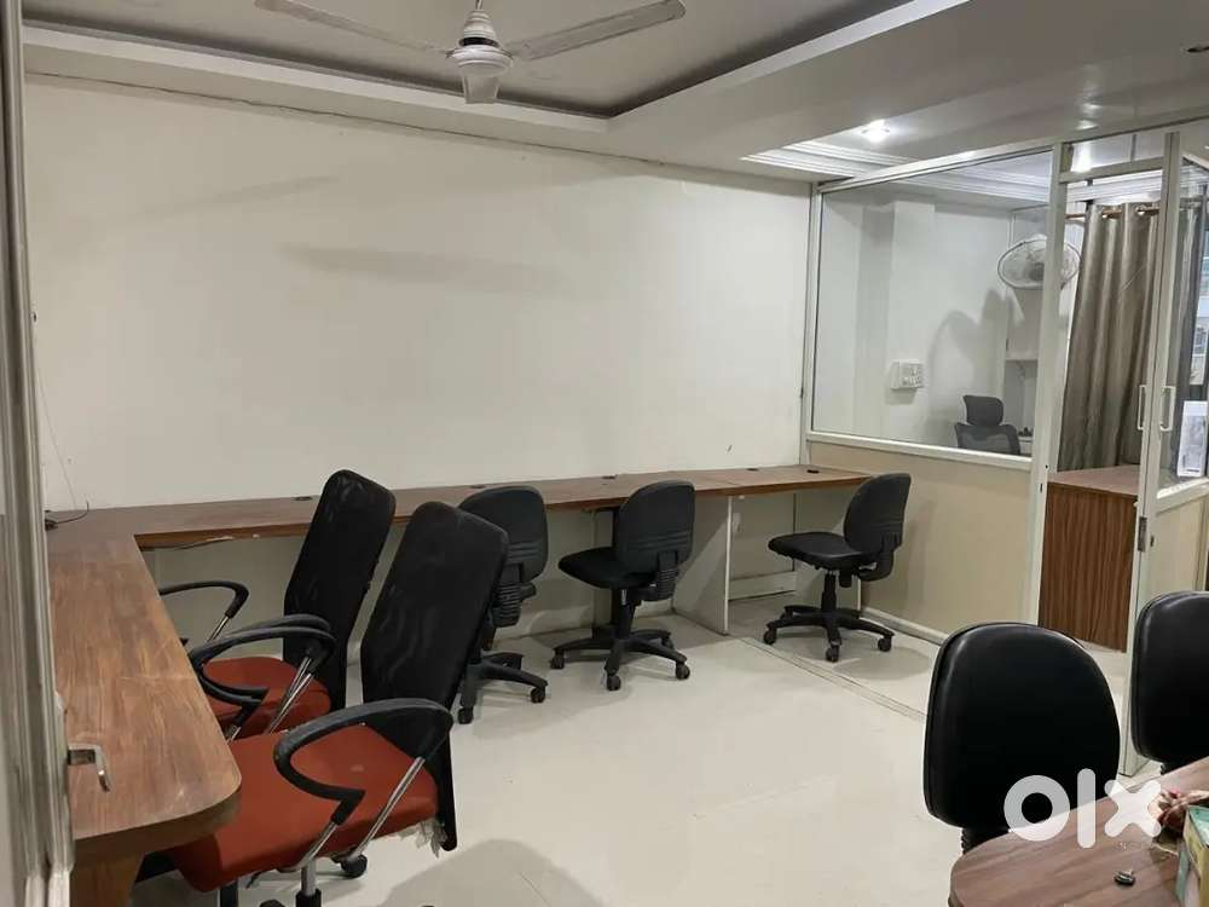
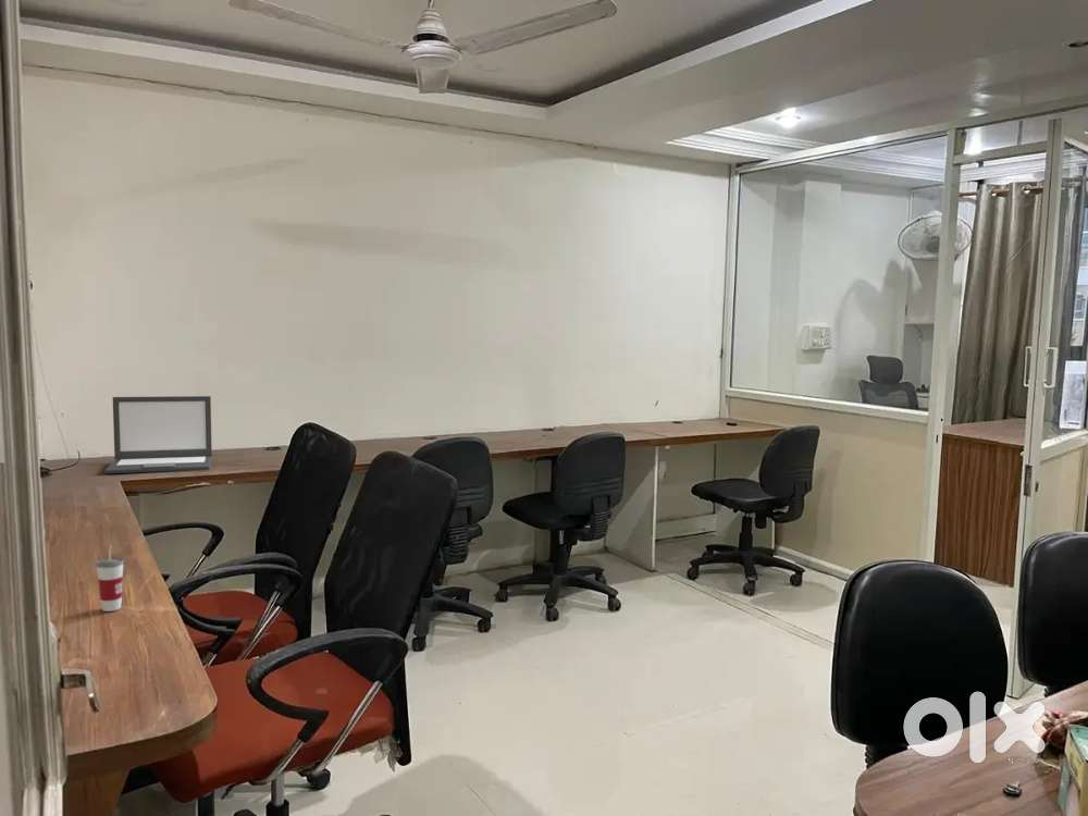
+ laptop [103,395,213,474]
+ cup [95,544,125,613]
